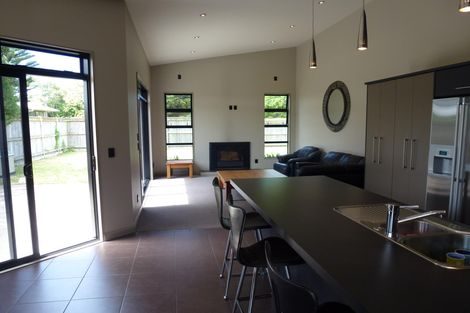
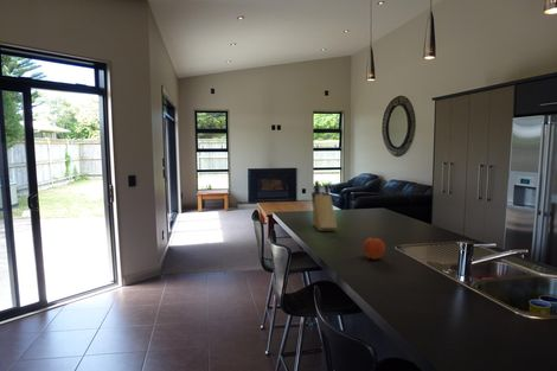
+ fruit [363,237,386,261]
+ knife block [310,180,338,232]
